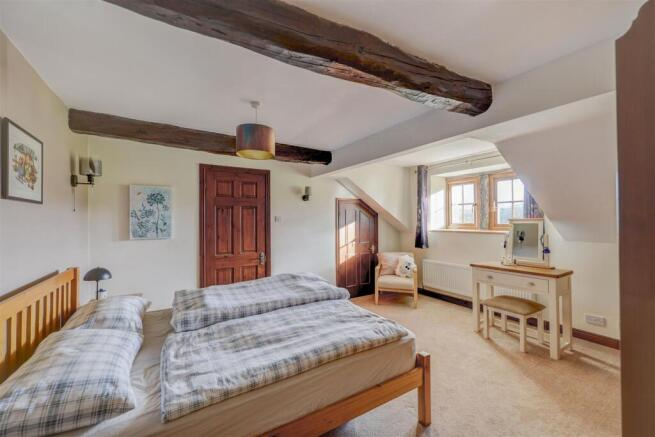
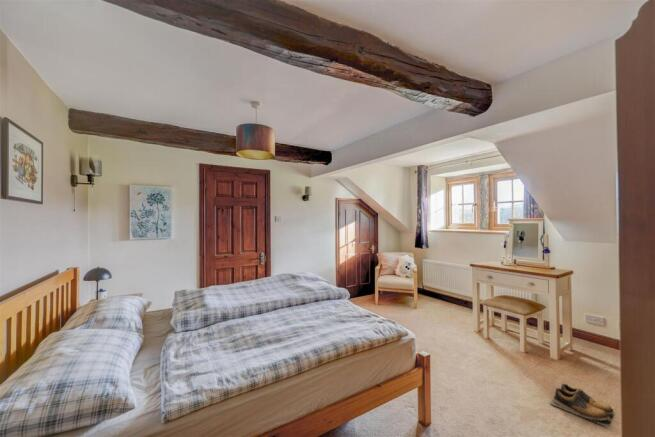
+ shoes [549,383,616,428]
